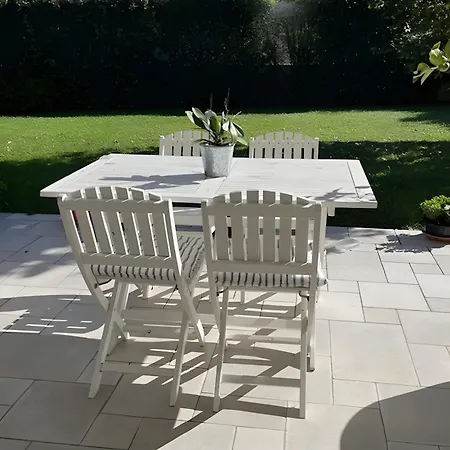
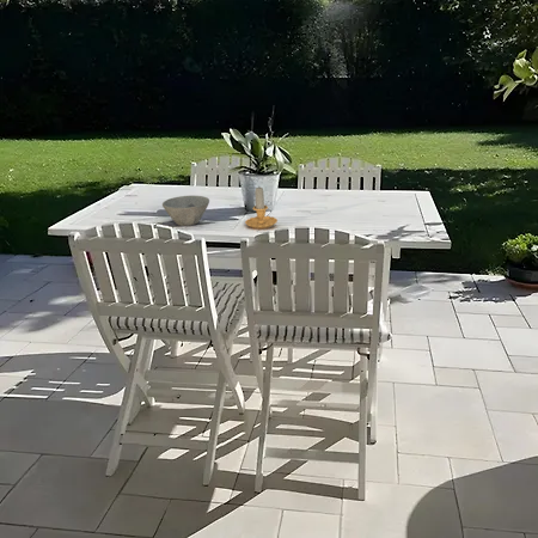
+ candle [244,187,279,230]
+ bowl [161,195,210,227]
